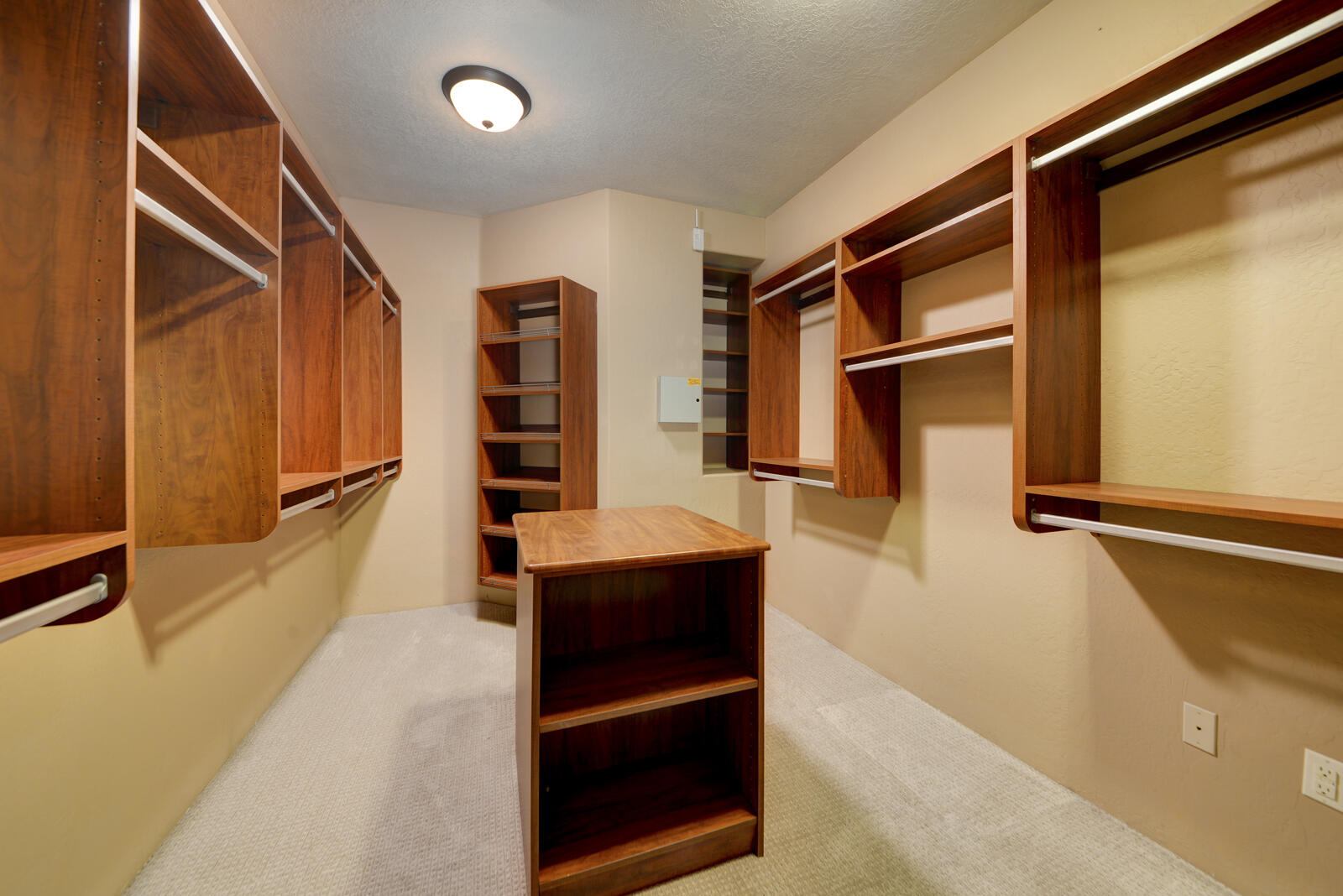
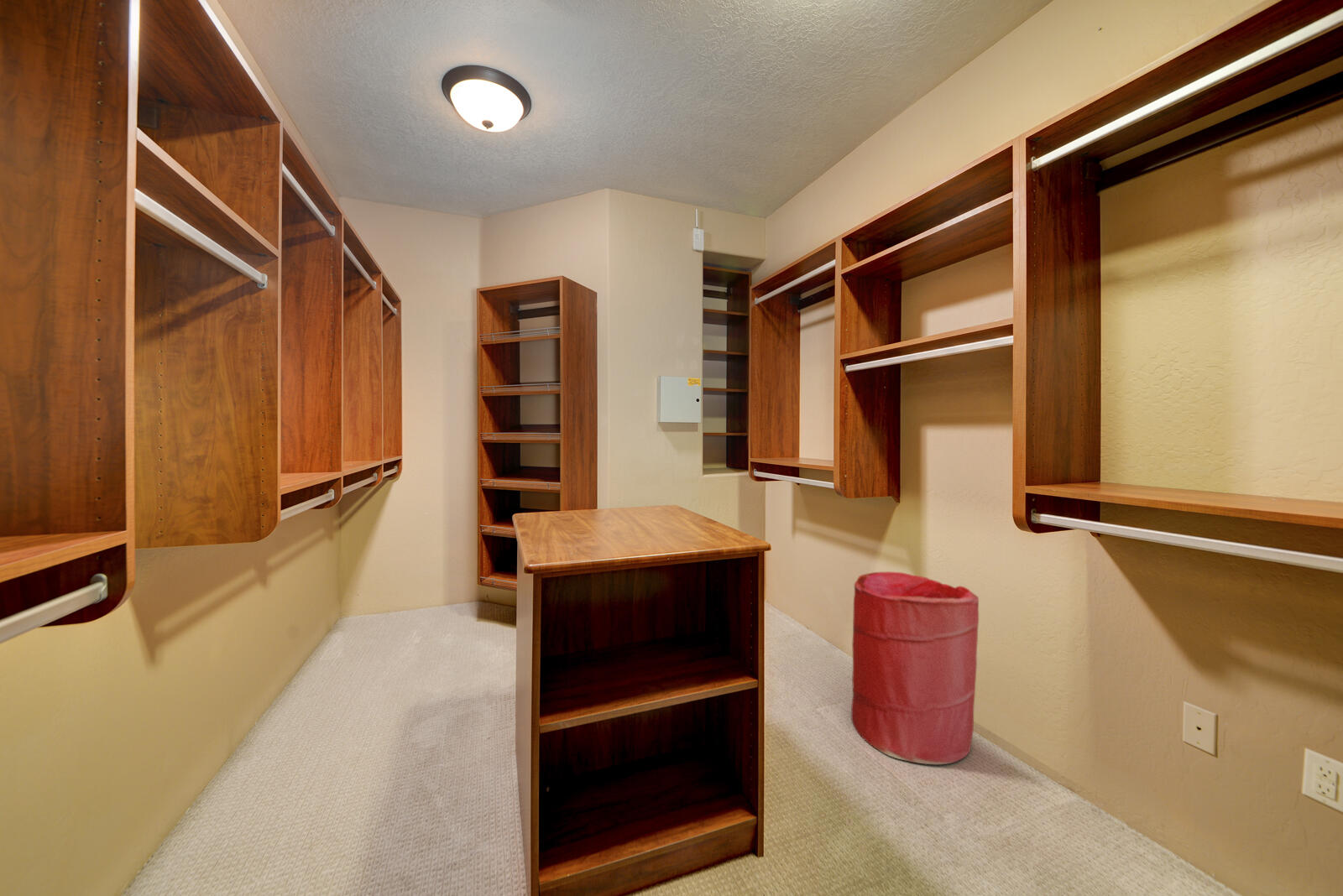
+ laundry hamper [850,571,980,765]
